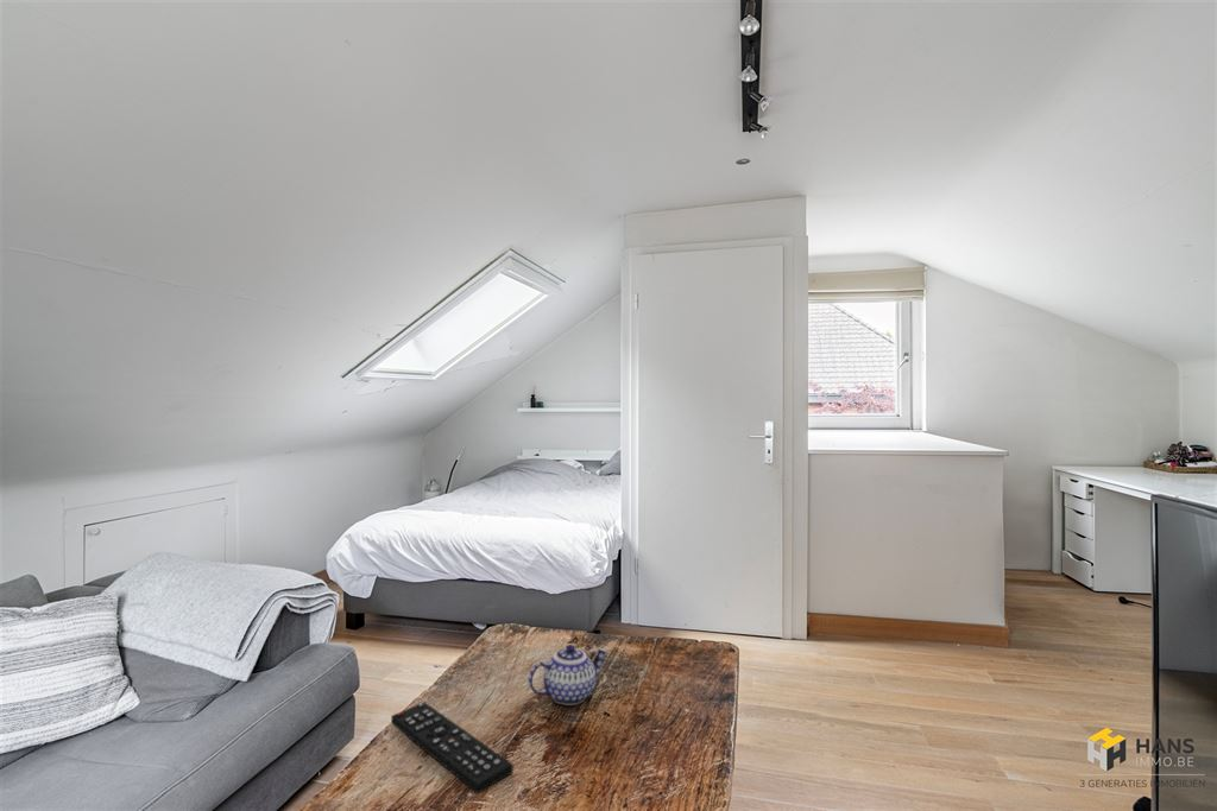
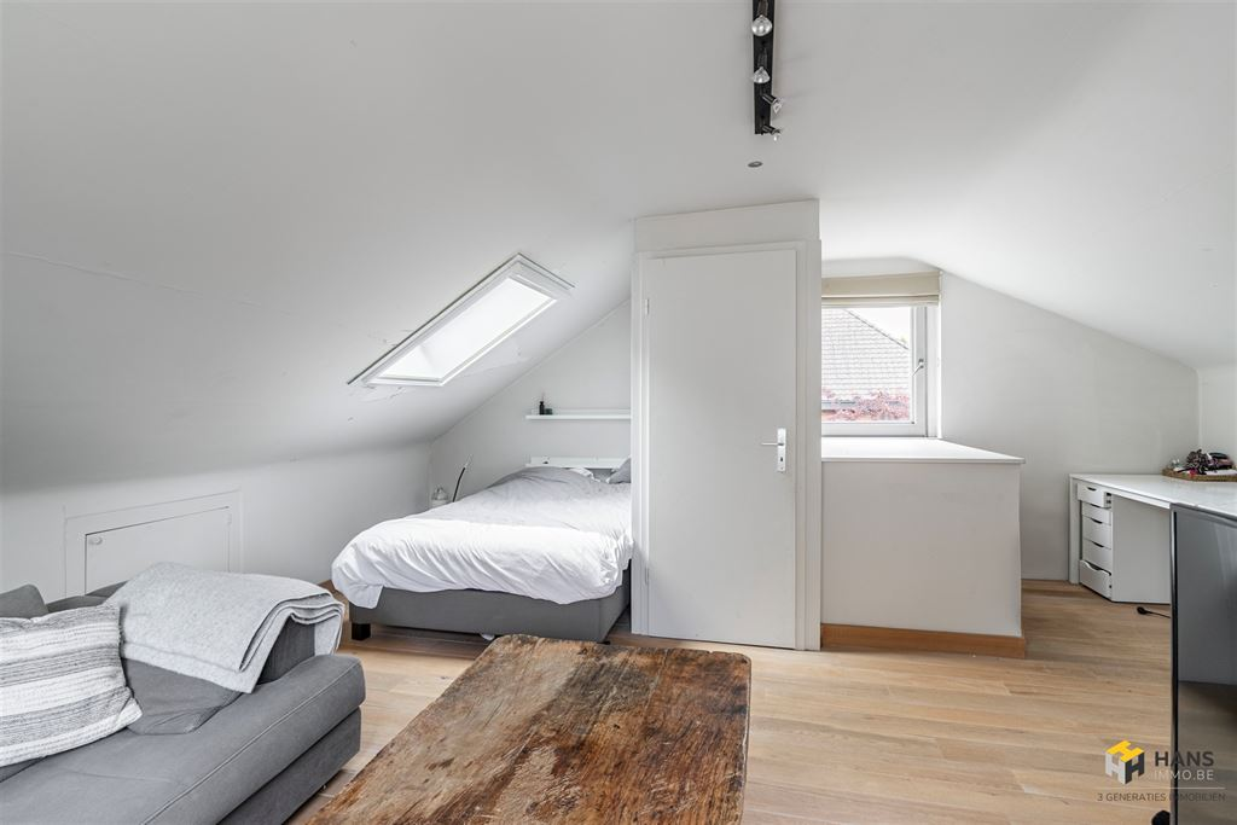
- remote control [390,701,515,794]
- teapot [526,644,610,707]
